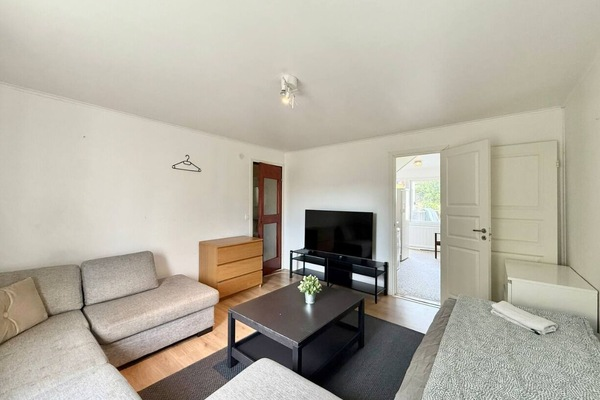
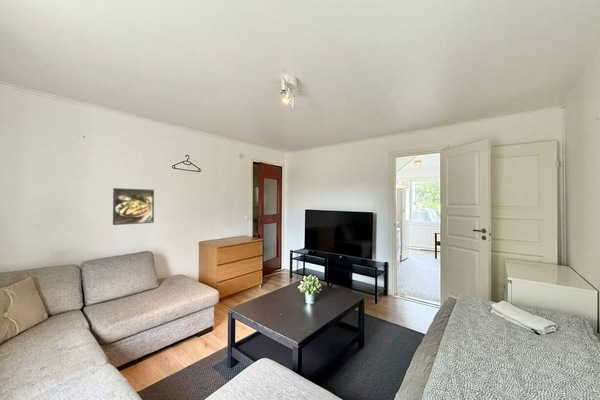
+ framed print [112,187,155,226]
